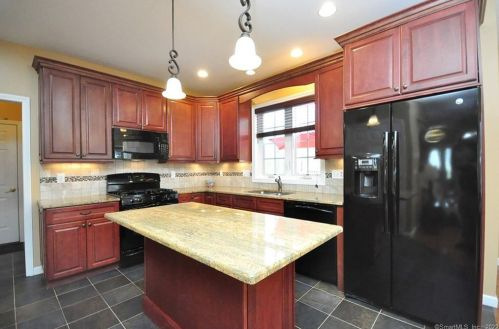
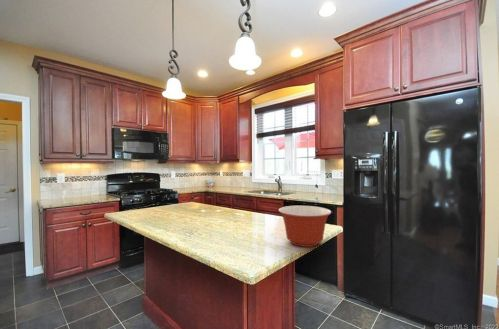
+ mixing bowl [278,205,332,248]
